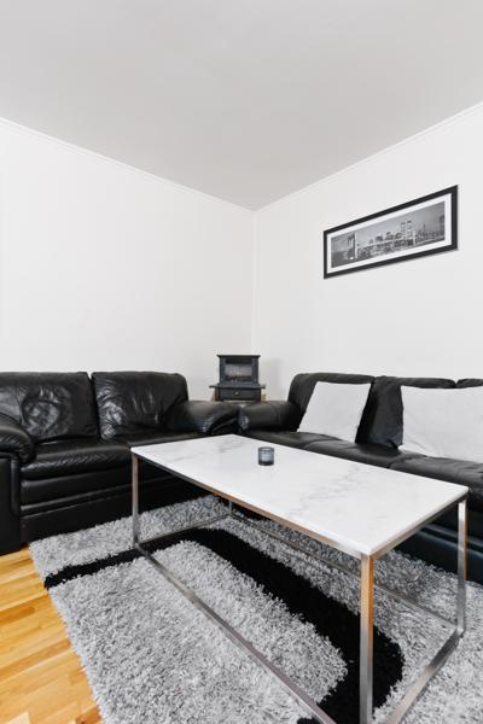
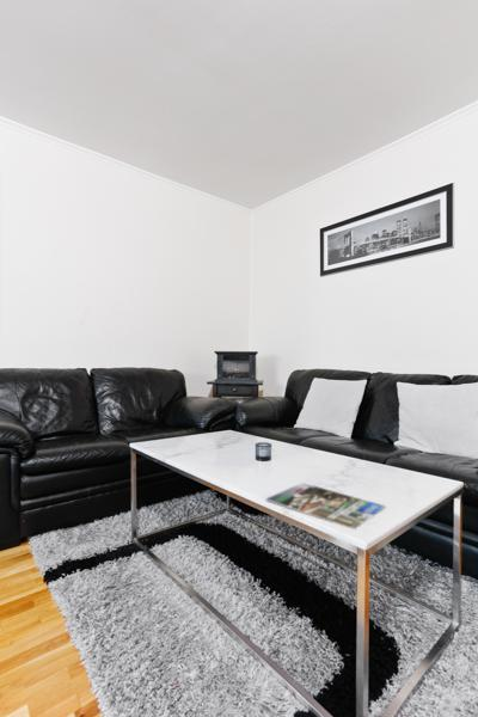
+ magazine [264,482,387,531]
